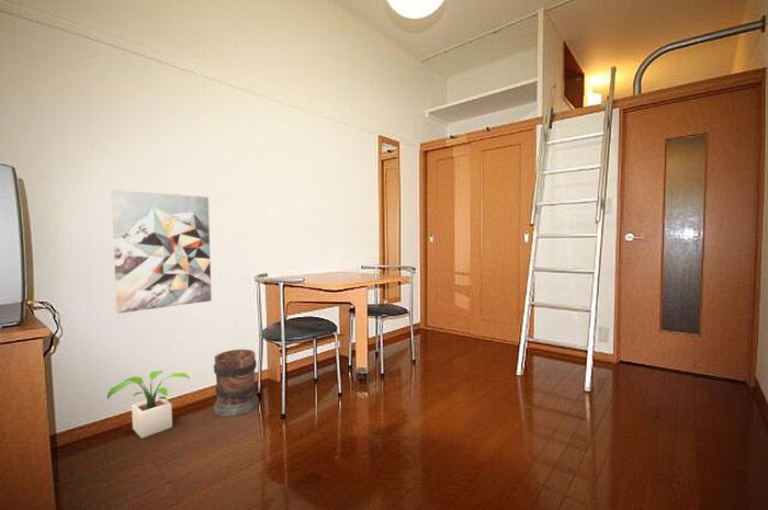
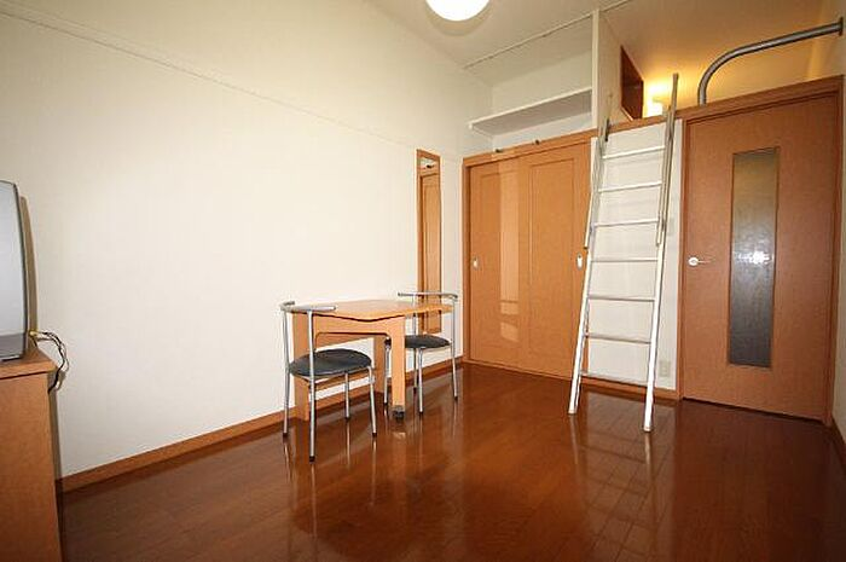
- potted plant [106,370,191,440]
- wall art [111,189,213,314]
- wooden barrel [213,349,260,418]
